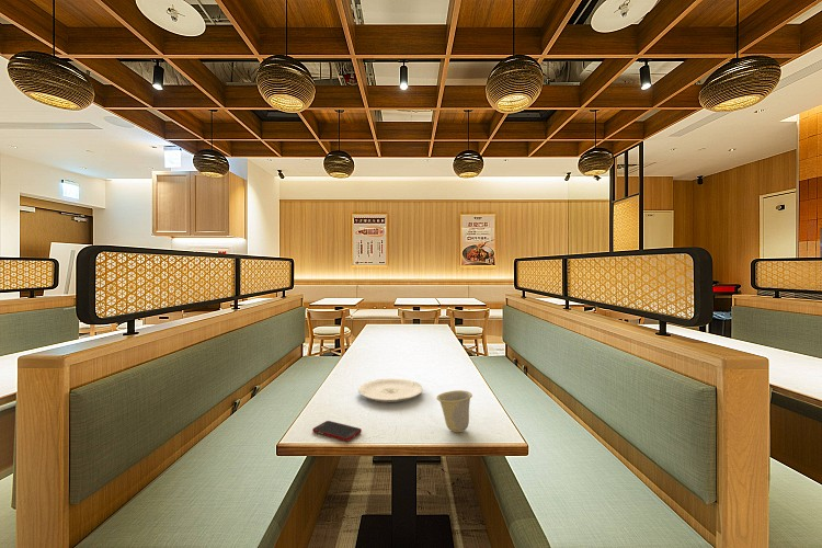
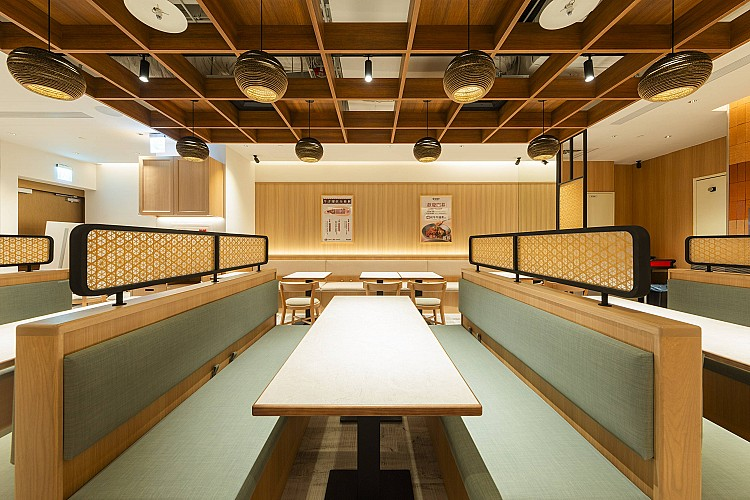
- plate [357,378,424,403]
- cup [435,389,473,433]
- cell phone [311,420,363,442]
